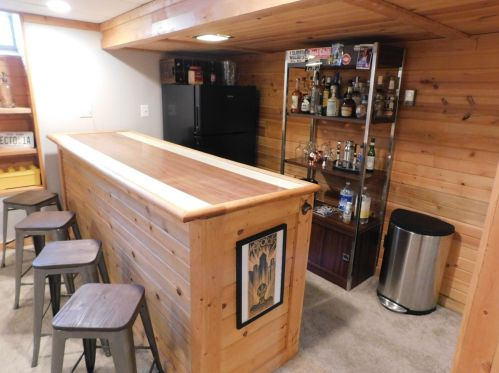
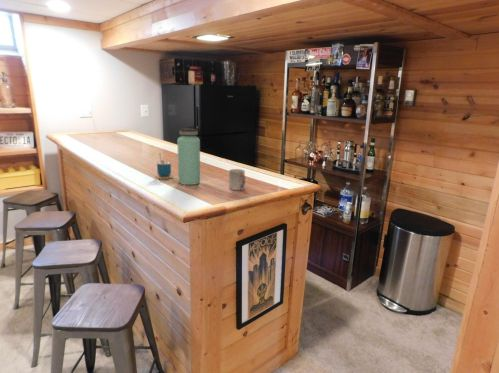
+ cup [155,154,174,180]
+ bottle [176,128,201,186]
+ cup [228,168,247,191]
